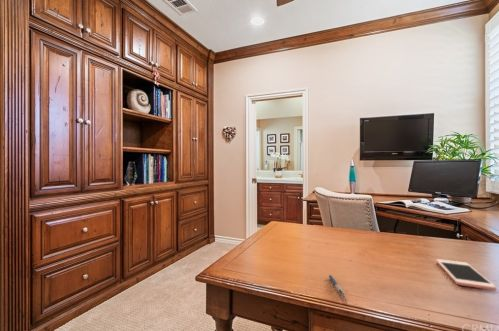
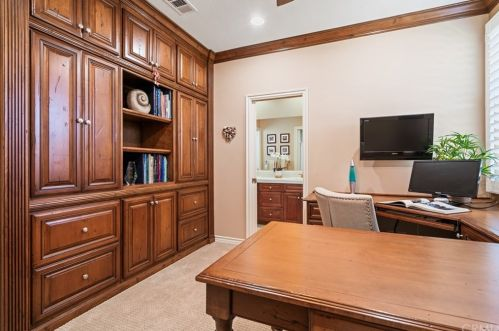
- pen [328,274,345,297]
- cell phone [435,258,497,291]
